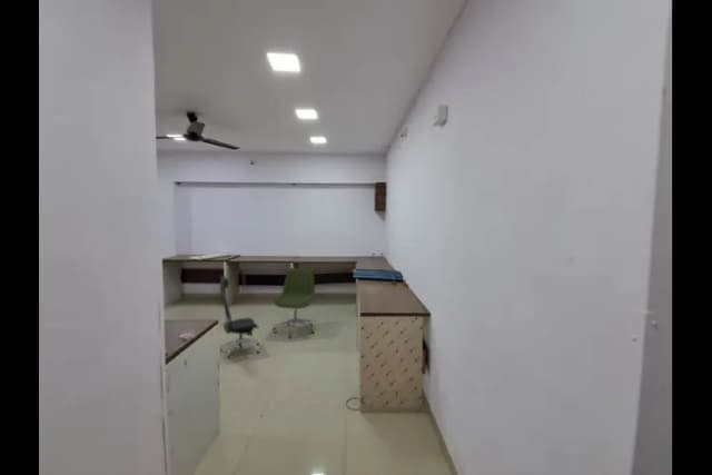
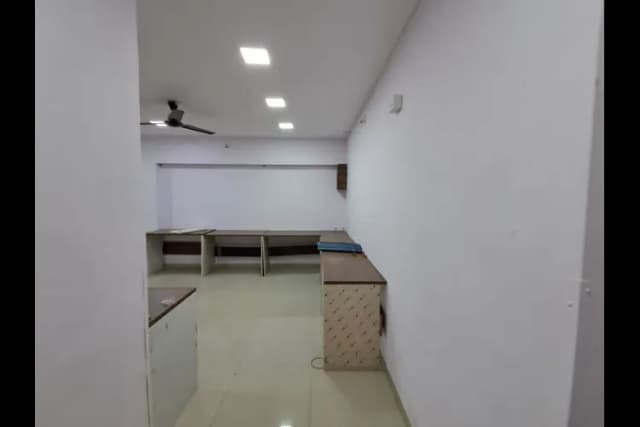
- office chair [271,267,316,338]
- office chair [219,275,260,359]
